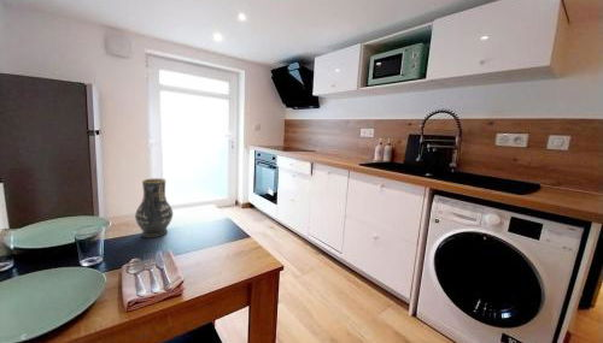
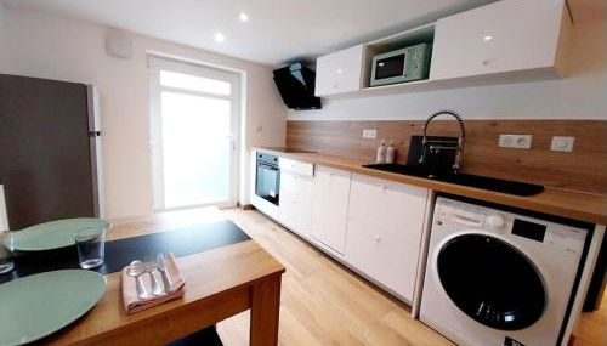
- vase [134,177,174,238]
